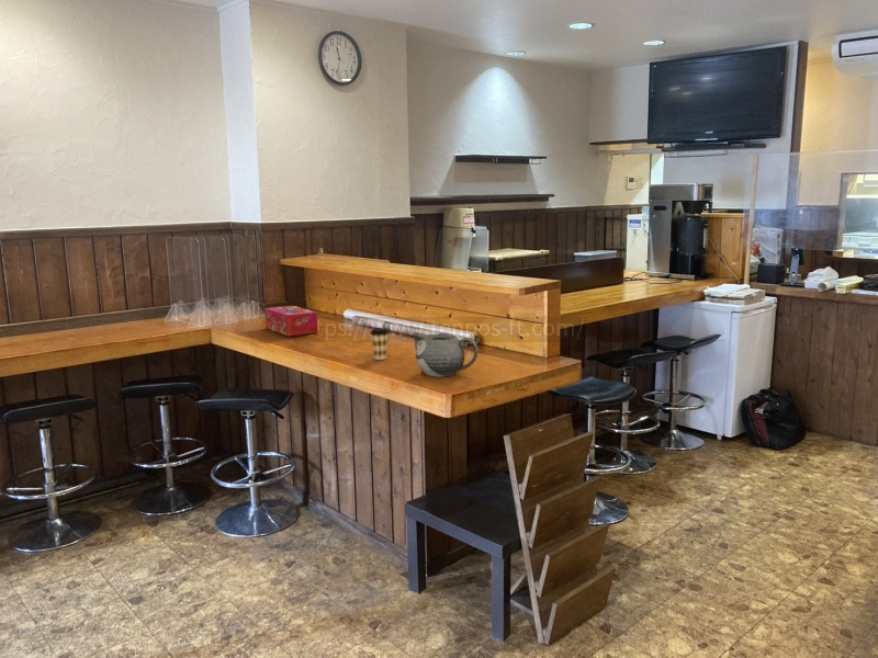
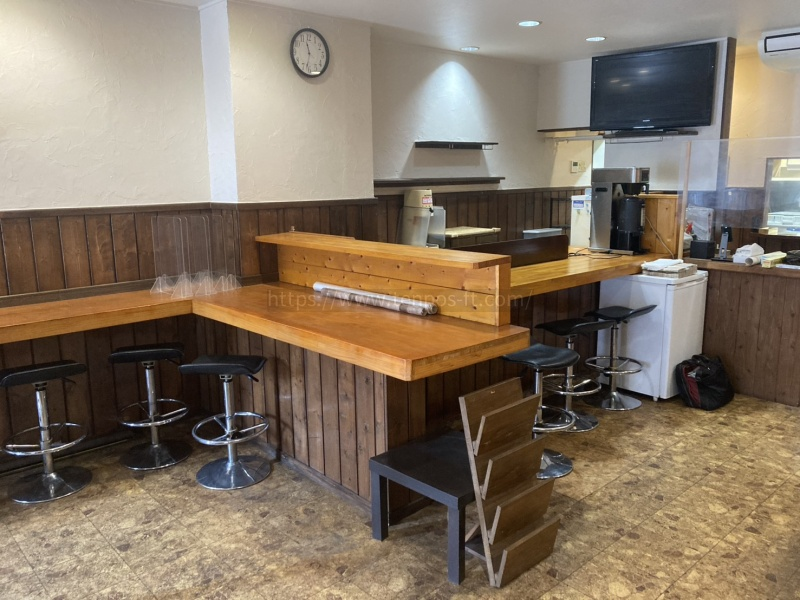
- teapot [410,331,479,377]
- coffee cup [369,327,391,361]
- tissue box [263,305,319,337]
